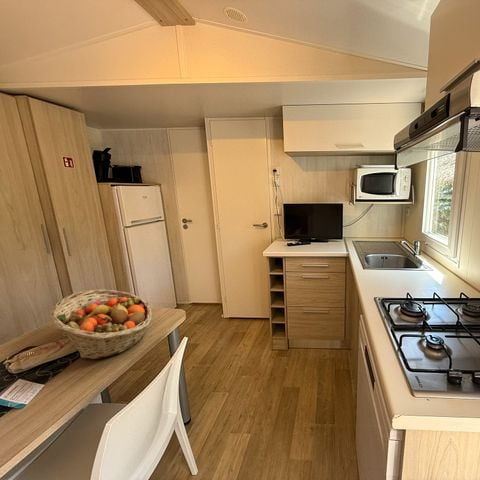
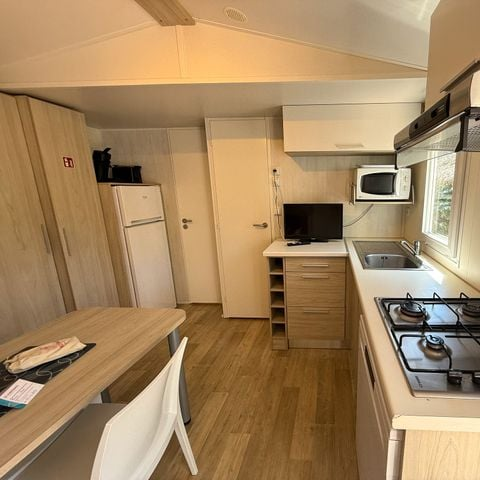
- fruit basket [49,289,153,360]
